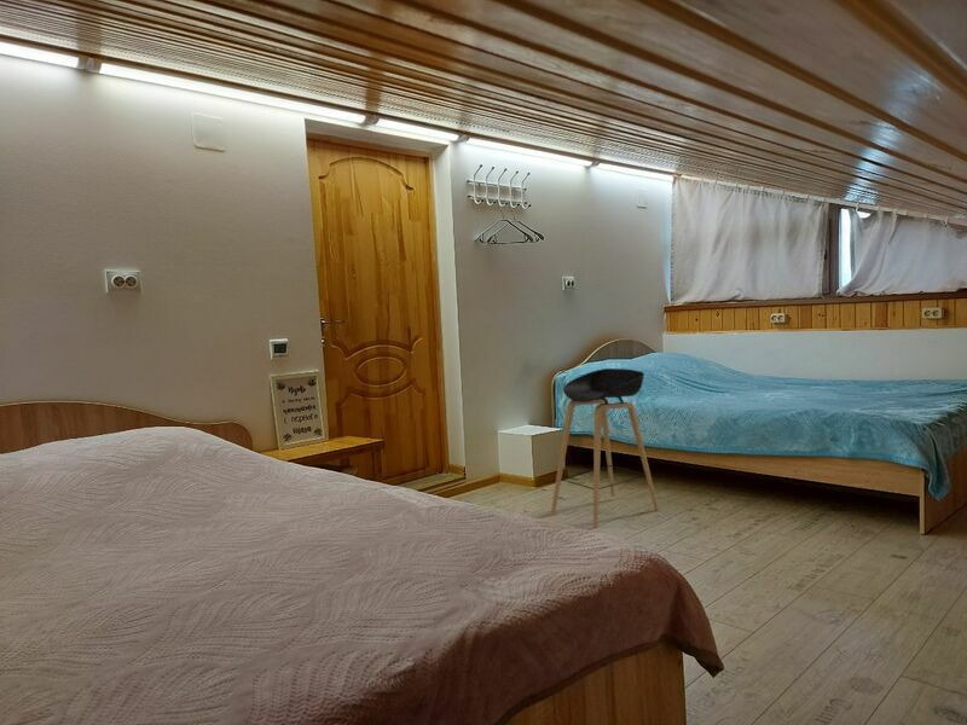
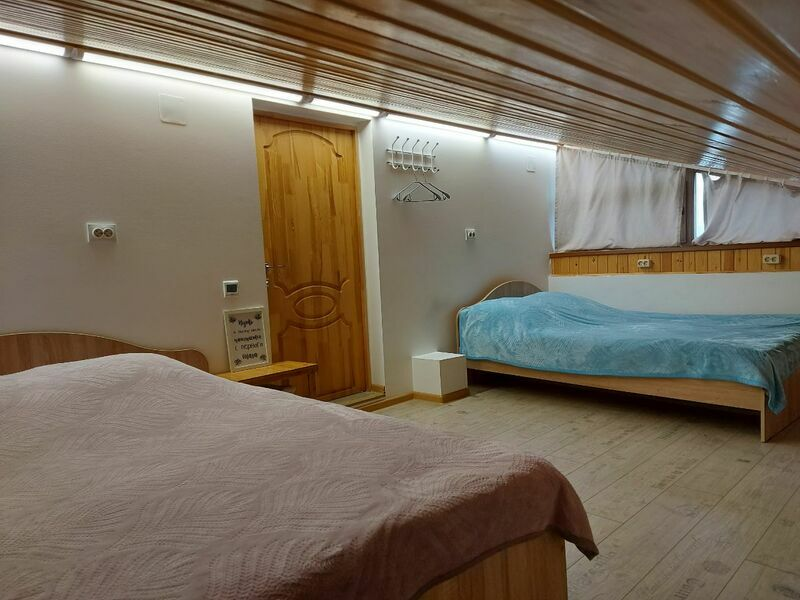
- stool [550,367,660,529]
